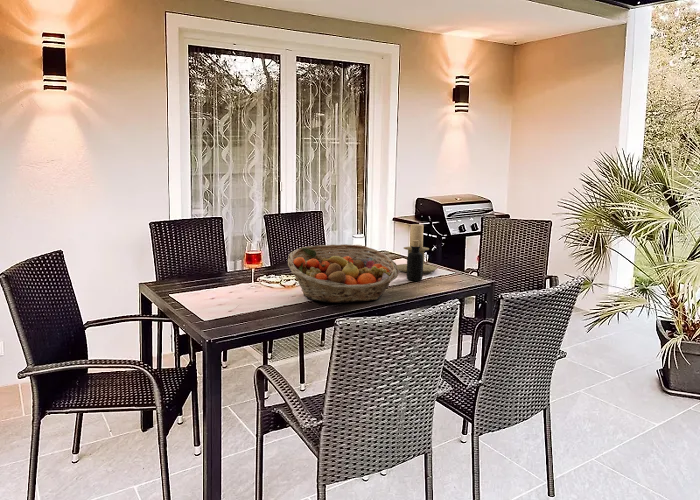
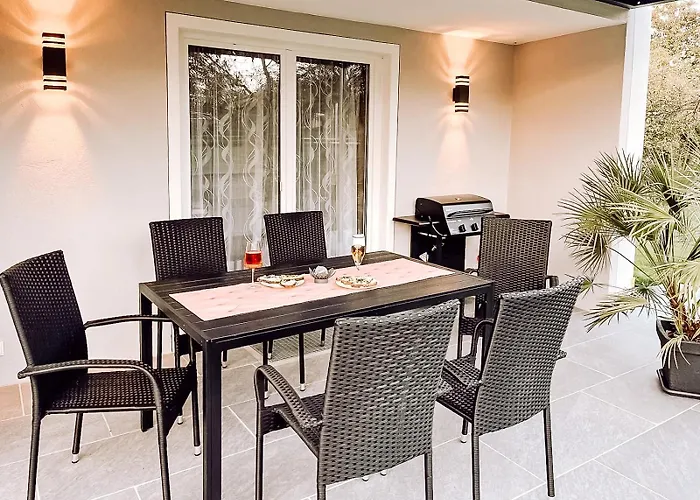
- fruit basket [287,243,399,304]
- bottle [406,240,424,282]
- candle holder [396,223,438,274]
